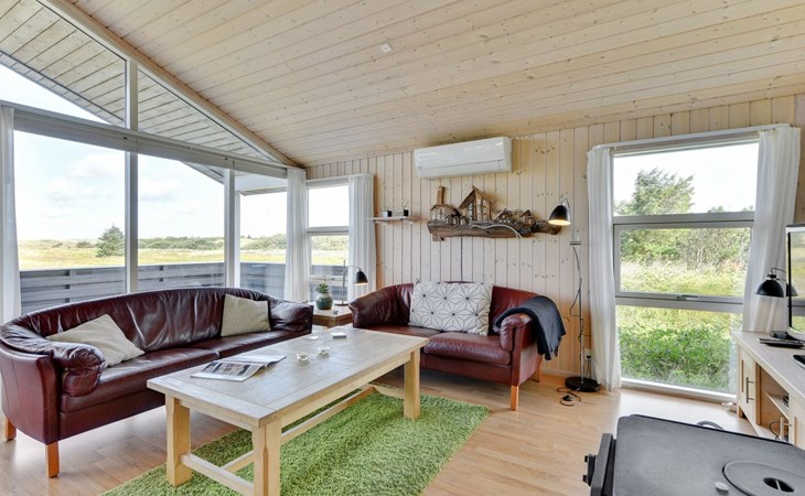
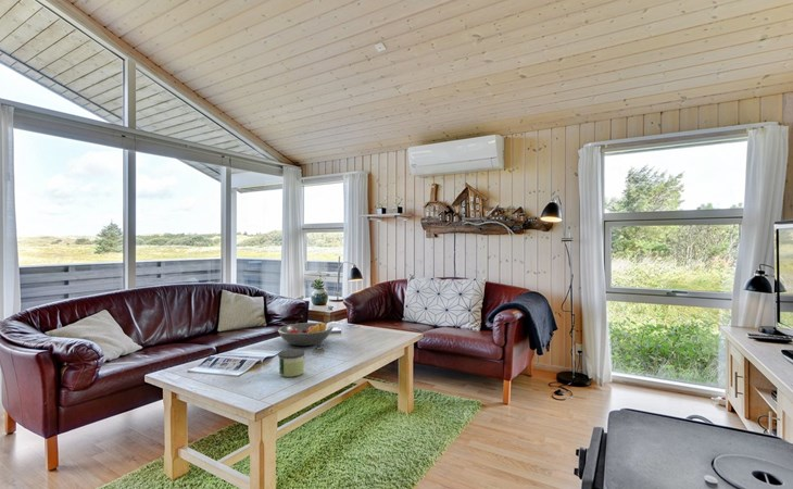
+ candle [277,348,306,378]
+ fruit bowl [277,322,333,347]
